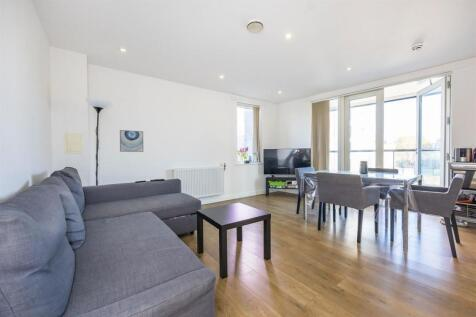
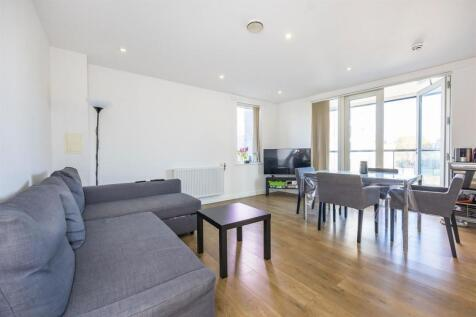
- wall art [119,129,144,153]
